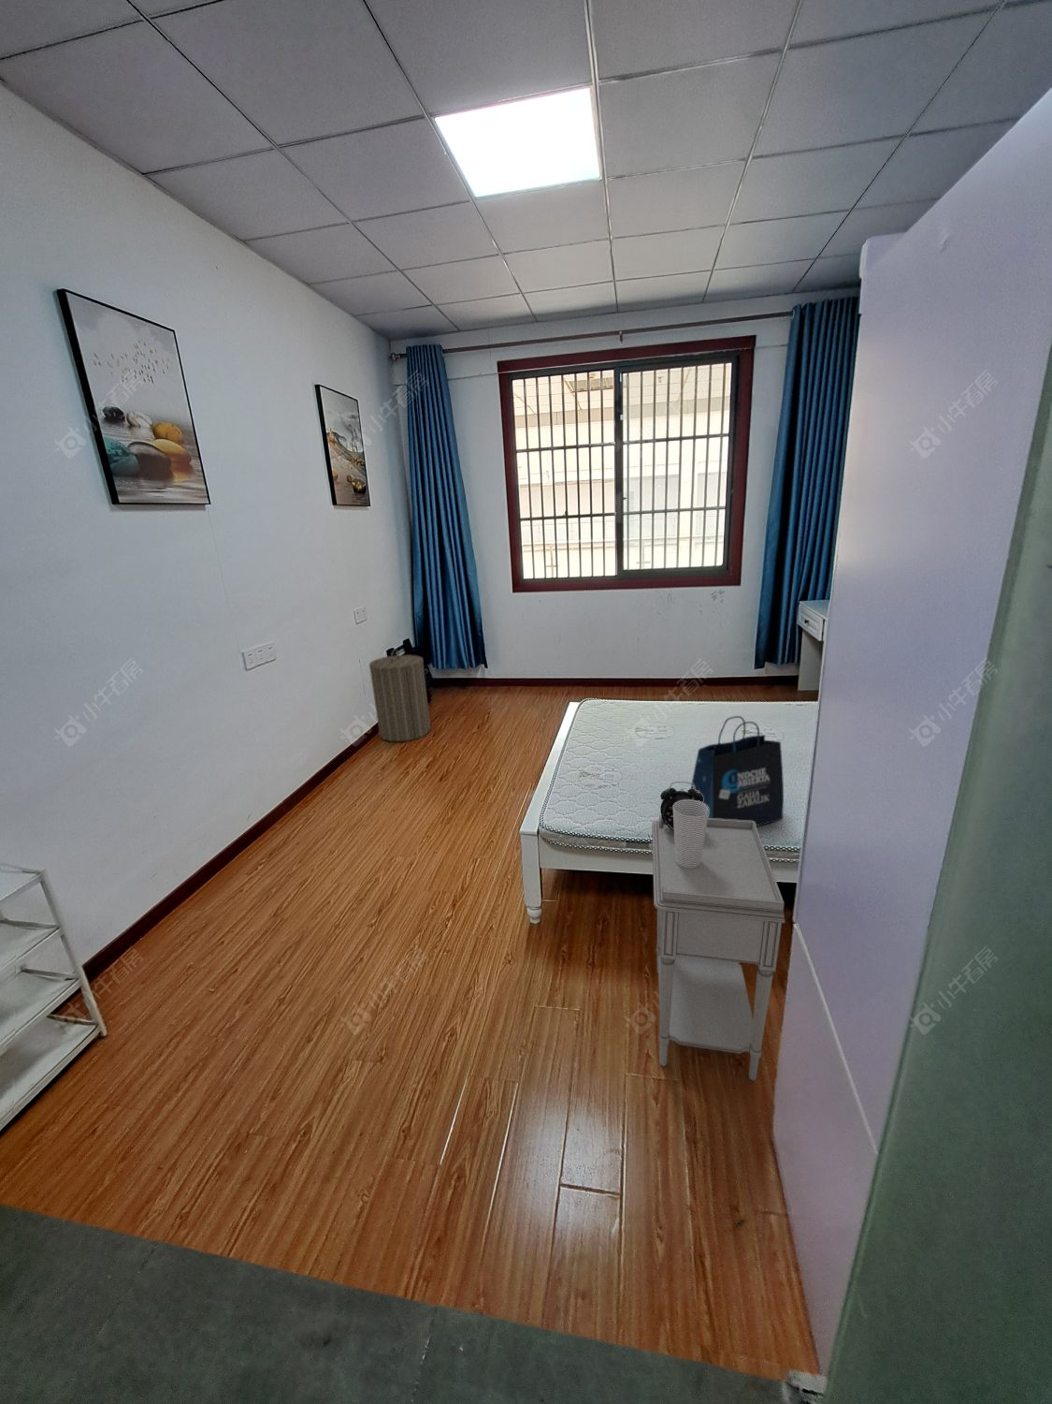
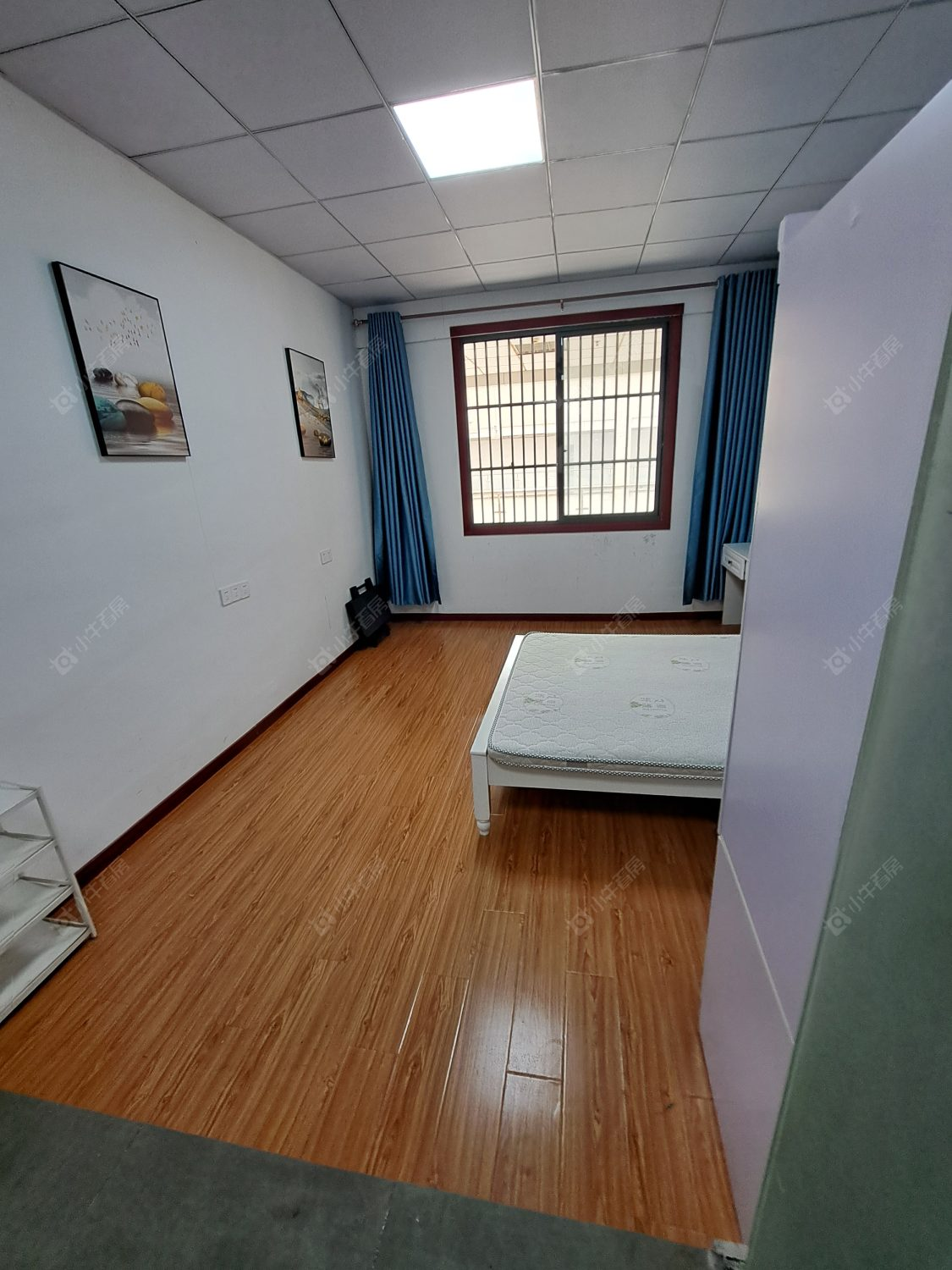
- tote bag [691,715,785,827]
- cup [673,799,708,869]
- nightstand [651,815,787,1082]
- alarm clock [660,780,703,832]
- laundry hamper [368,648,431,742]
